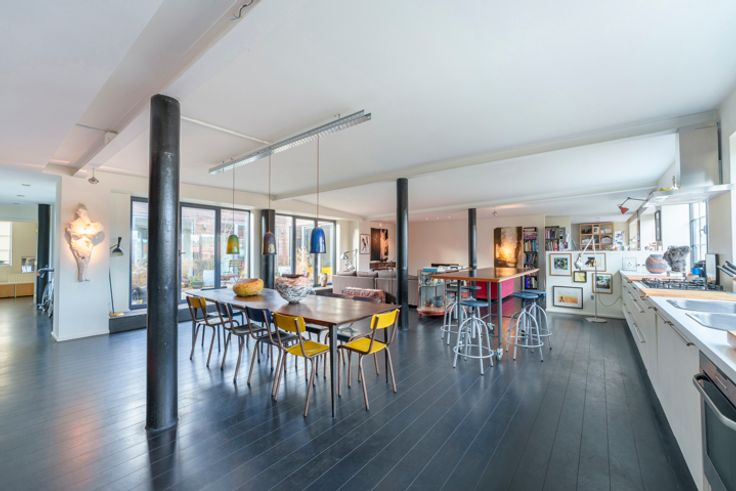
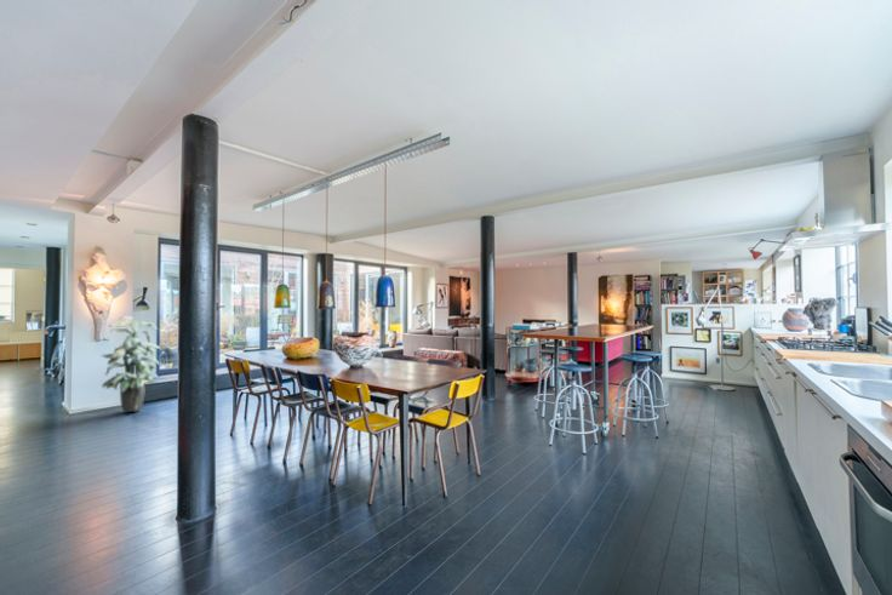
+ indoor plant [99,315,161,413]
